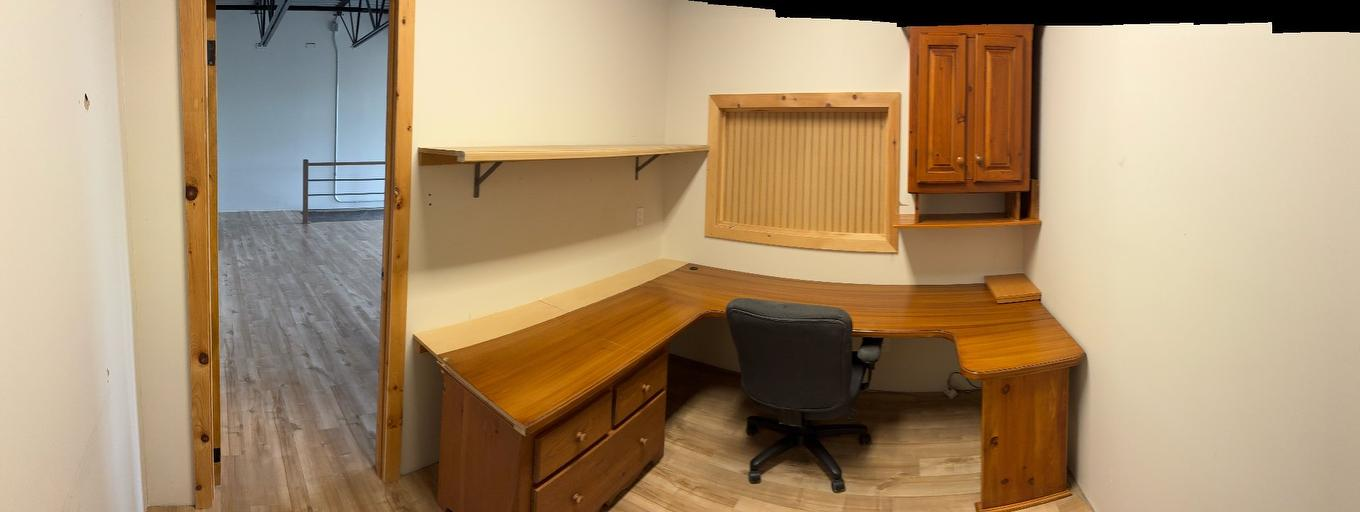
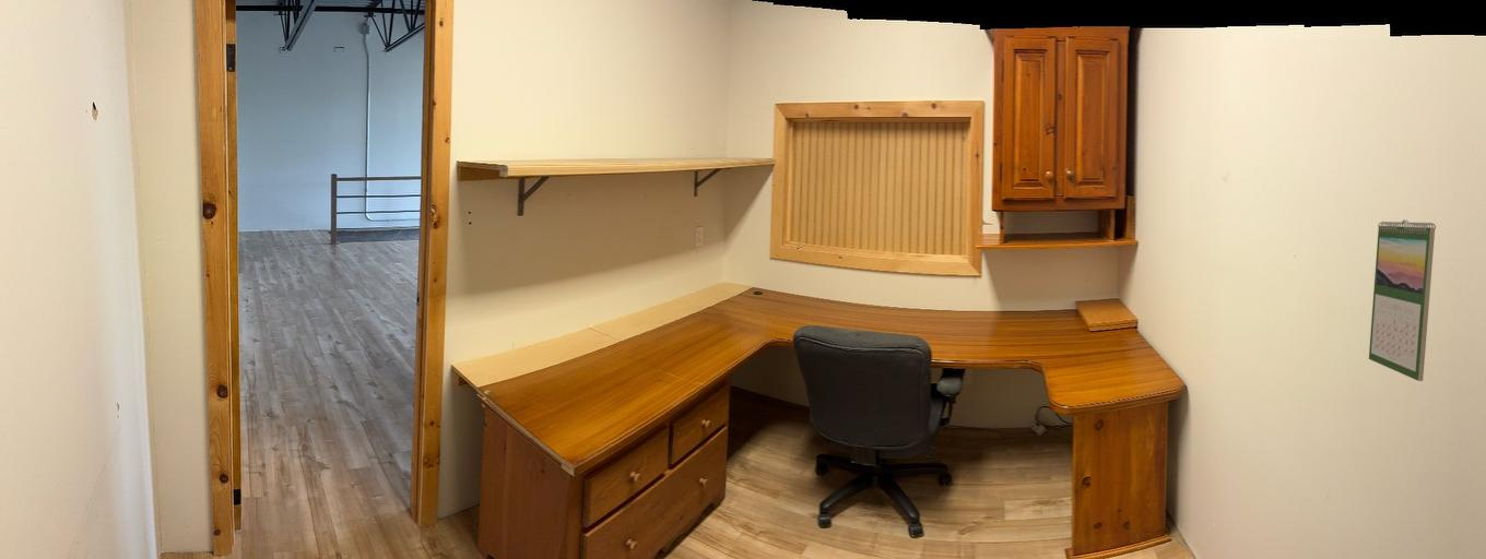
+ calendar [1368,218,1437,382]
